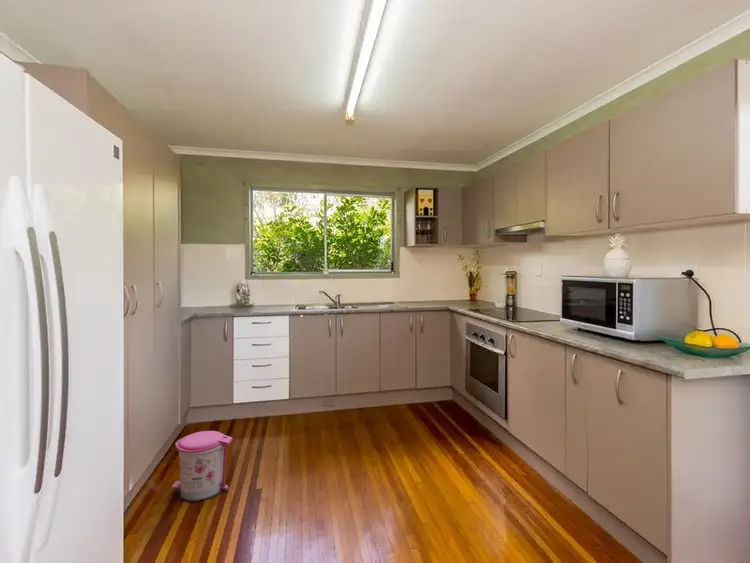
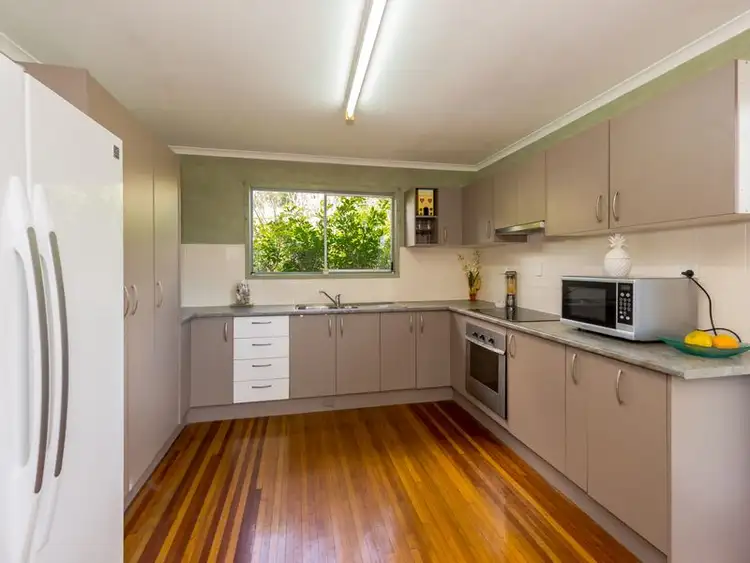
- trash can [171,430,234,503]
